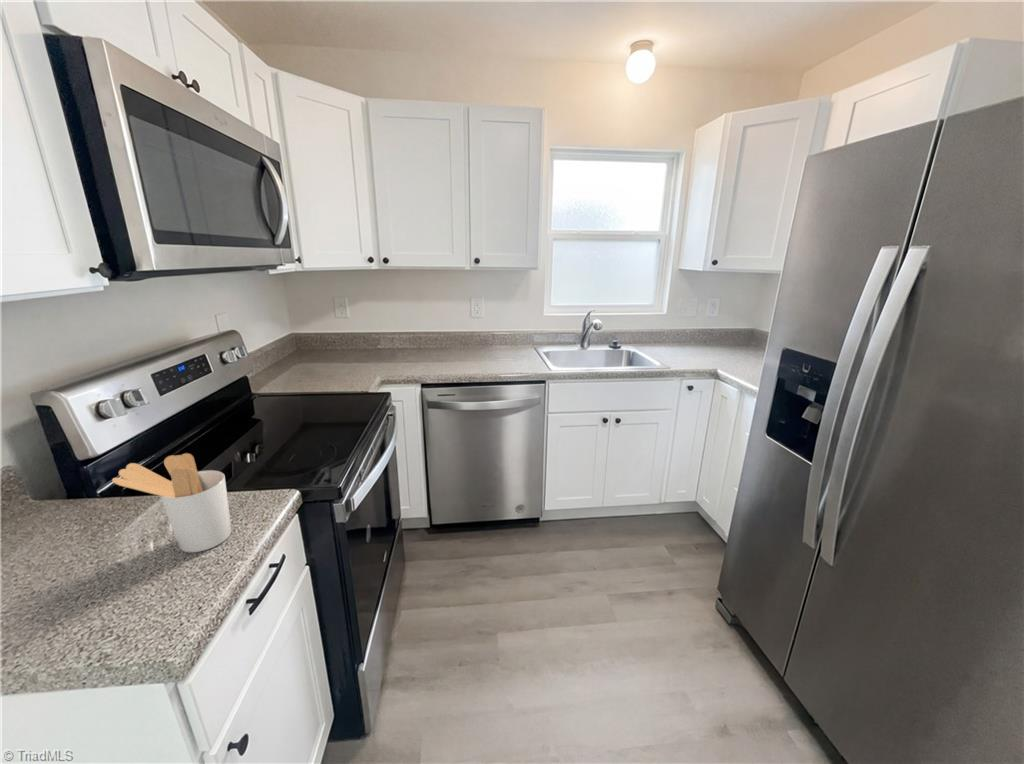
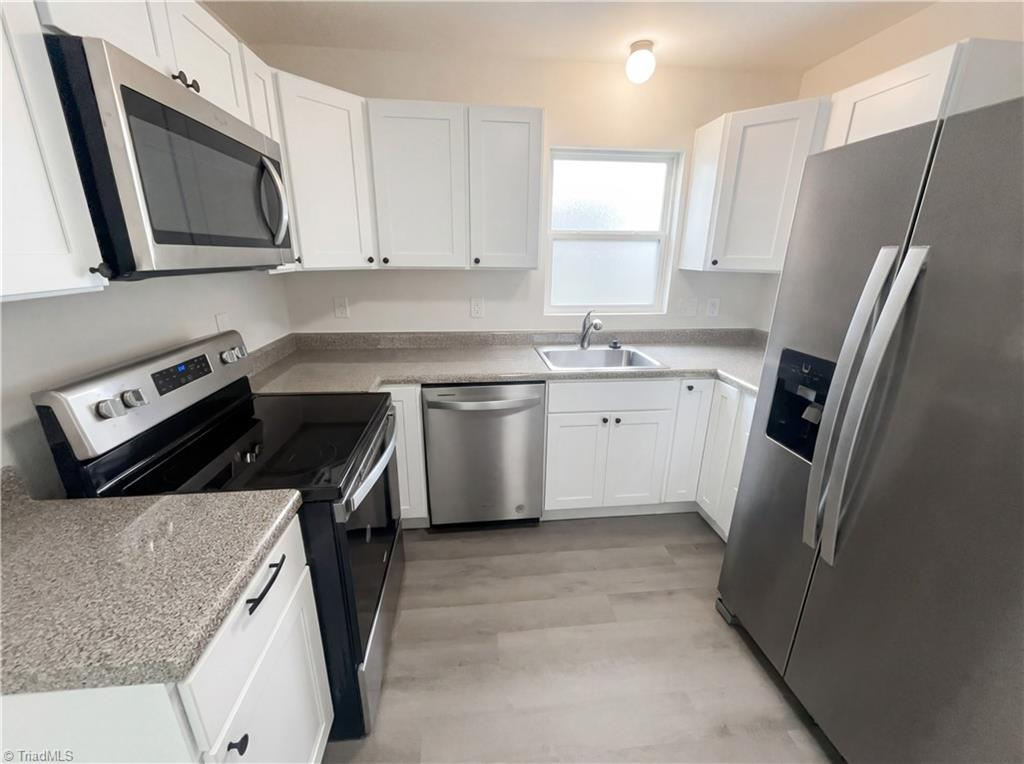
- utensil holder [111,452,233,553]
